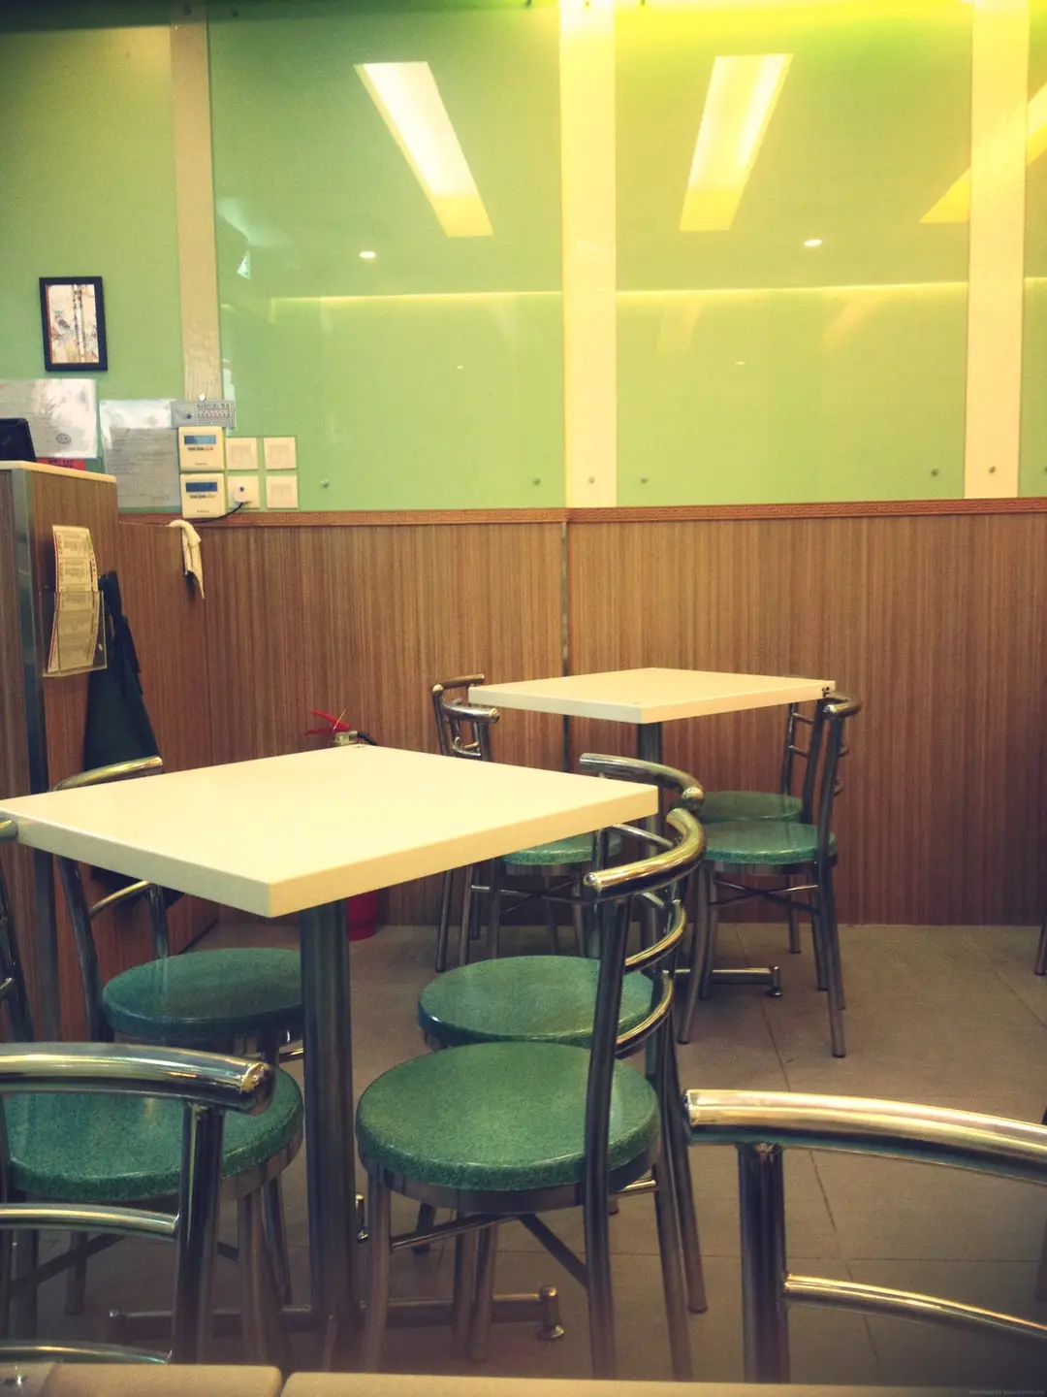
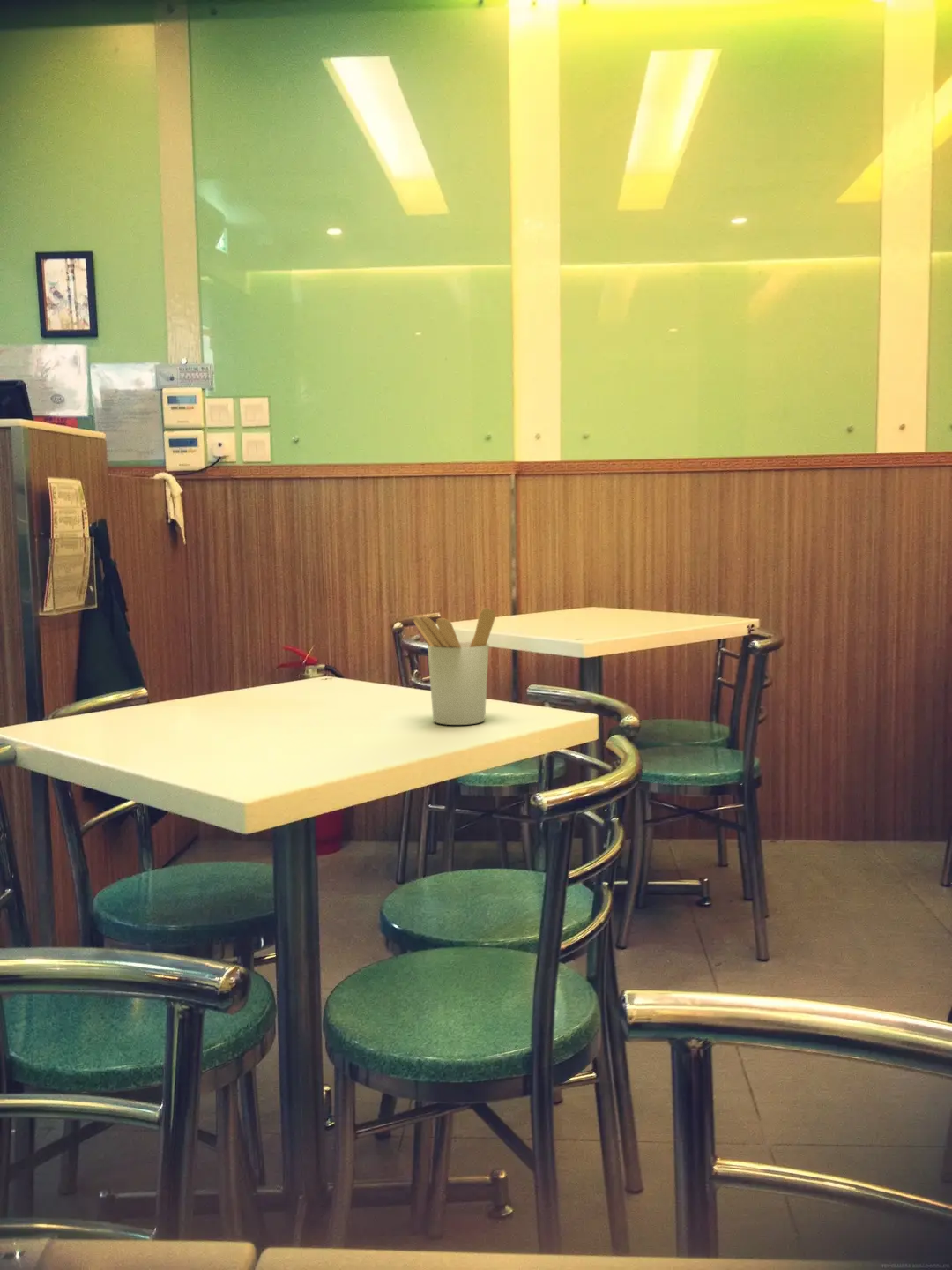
+ utensil holder [413,607,496,726]
